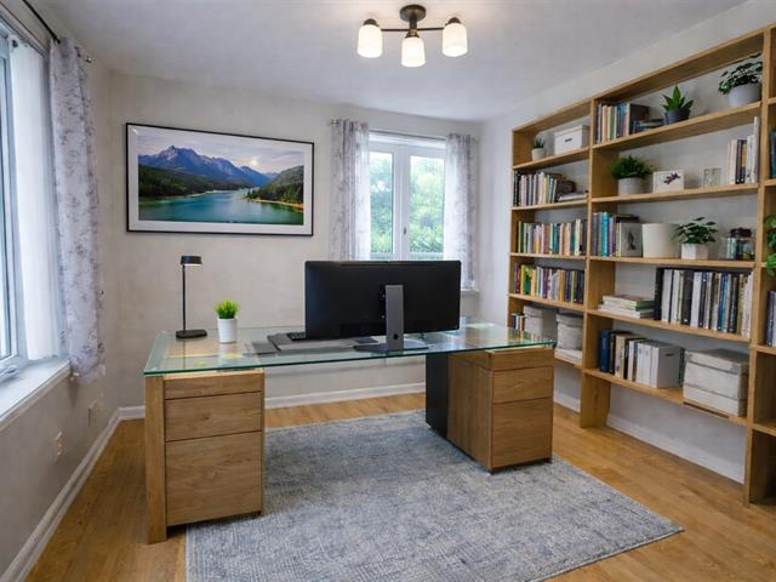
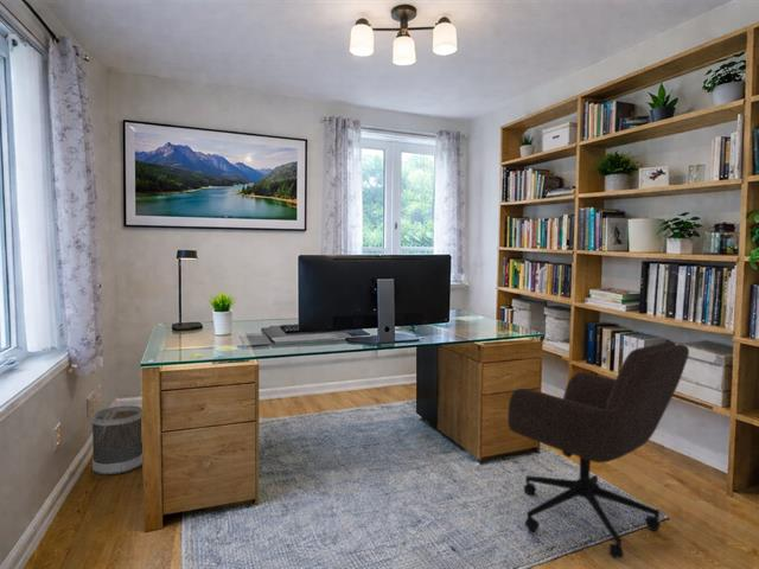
+ office chair [506,339,690,560]
+ wastebasket [90,404,143,475]
